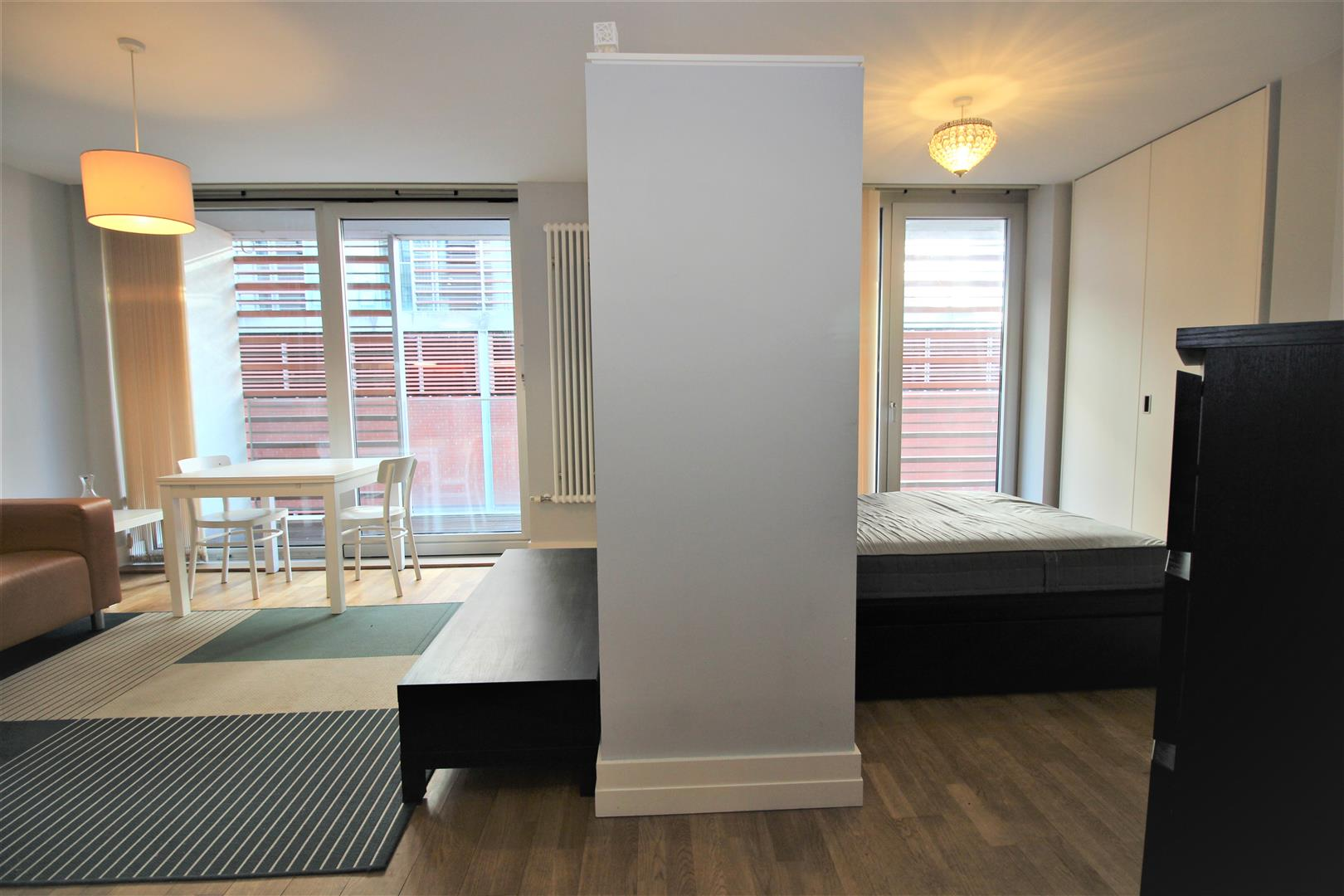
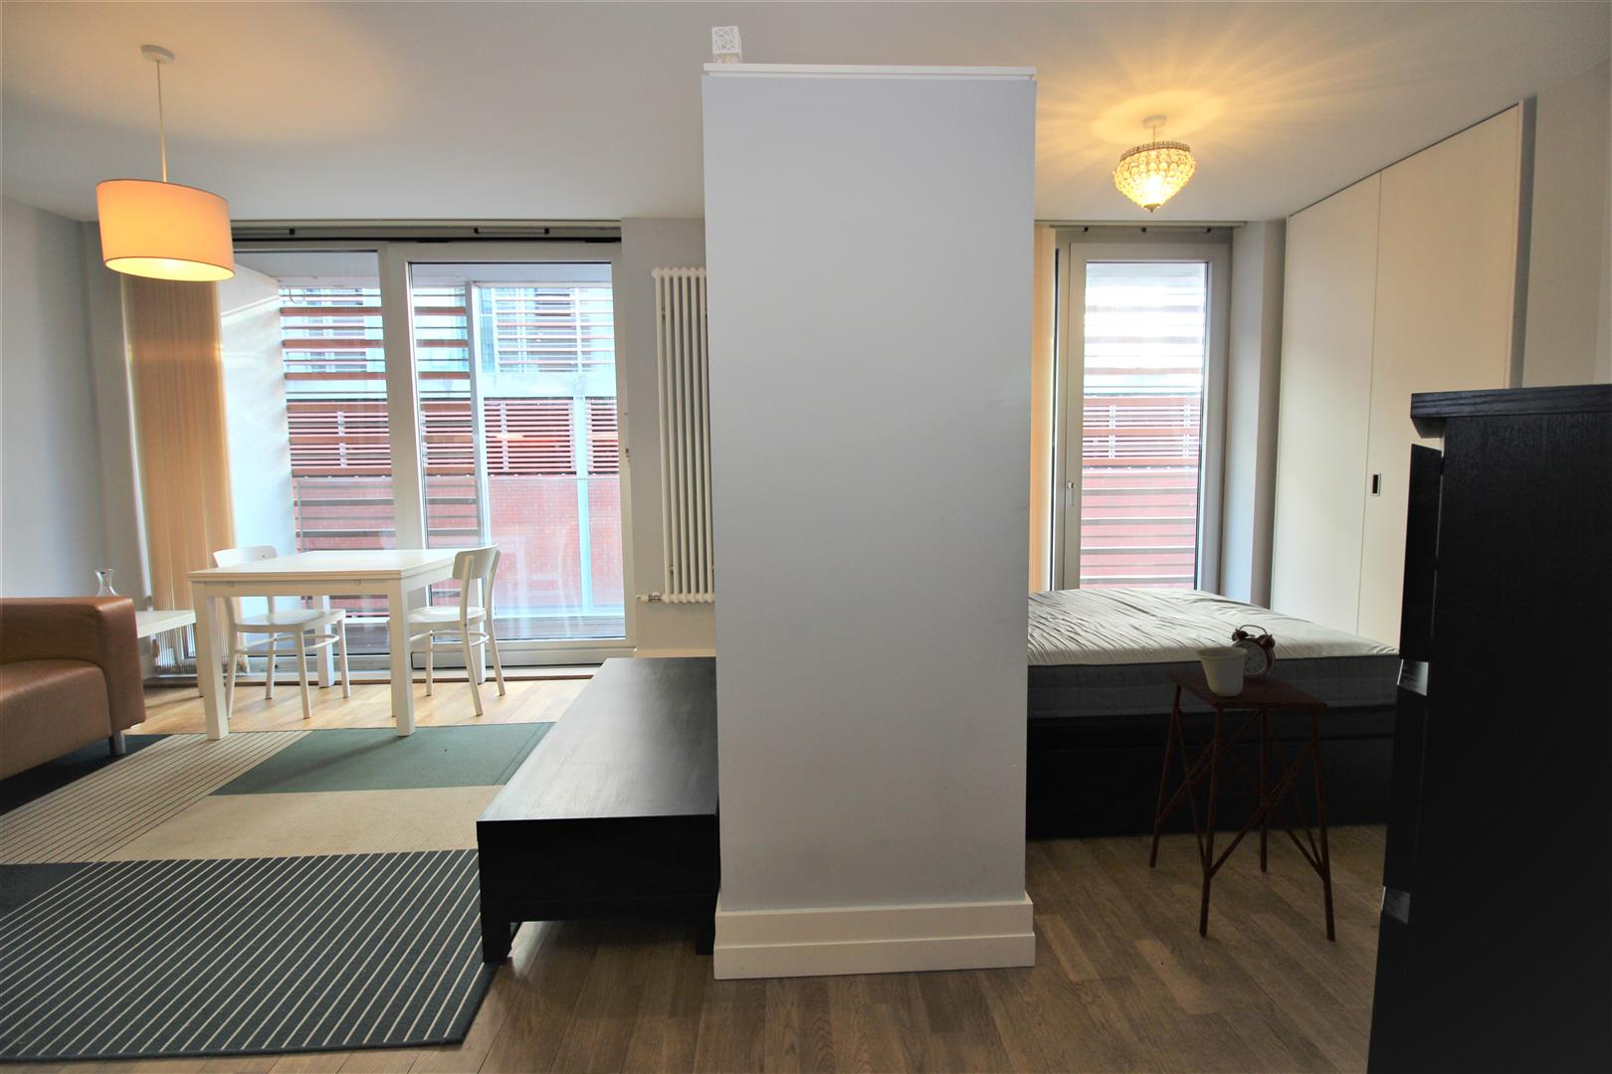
+ side table [1148,672,1336,942]
+ cup [1195,645,1247,696]
+ alarm clock [1231,623,1276,681]
